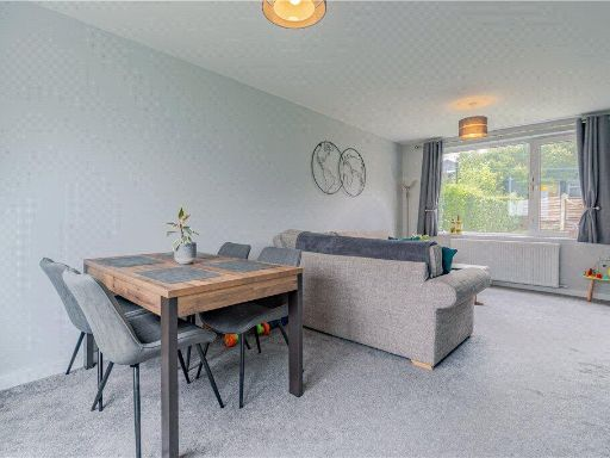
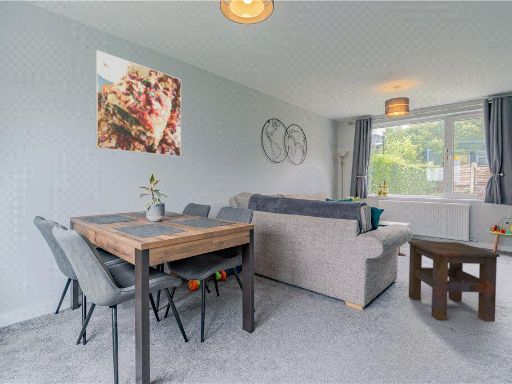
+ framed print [95,49,182,158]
+ side table [407,240,501,323]
